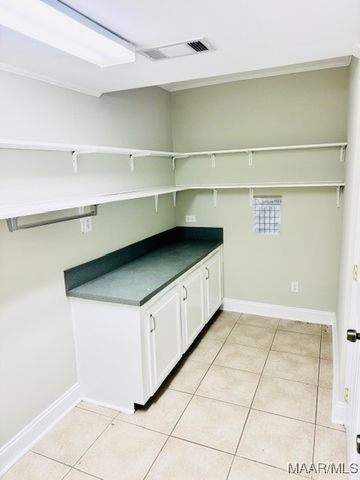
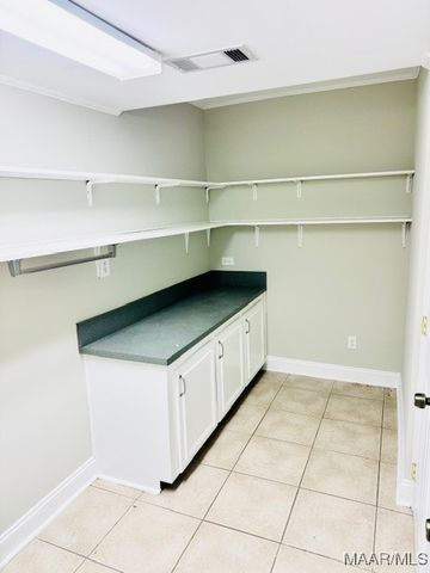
- calendar [252,186,283,236]
